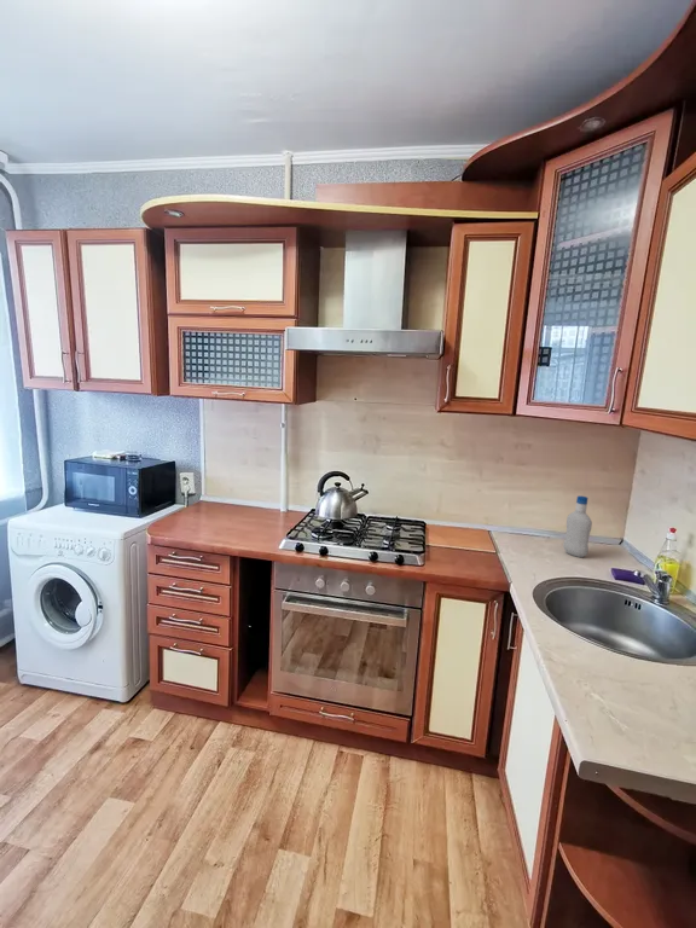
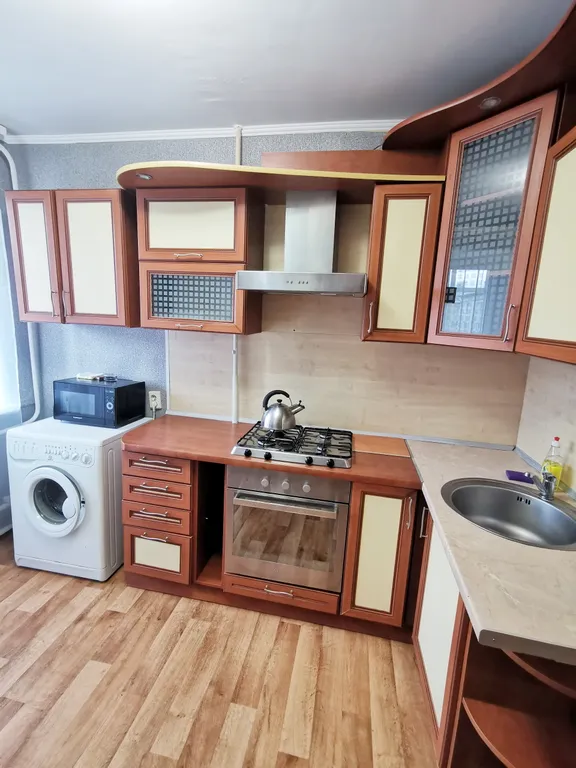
- bottle [562,494,593,558]
